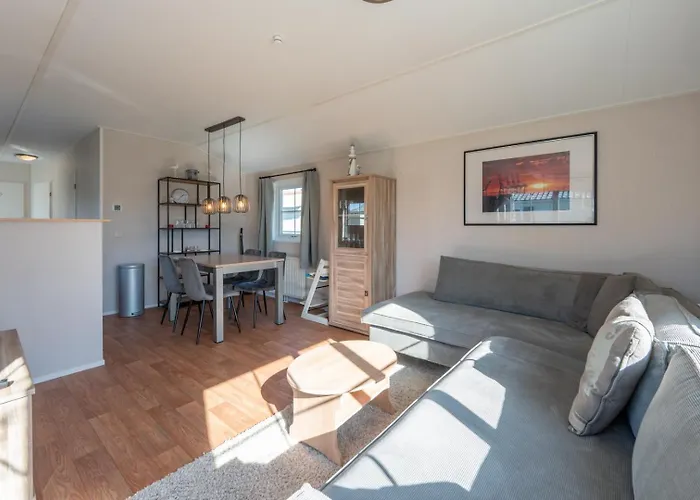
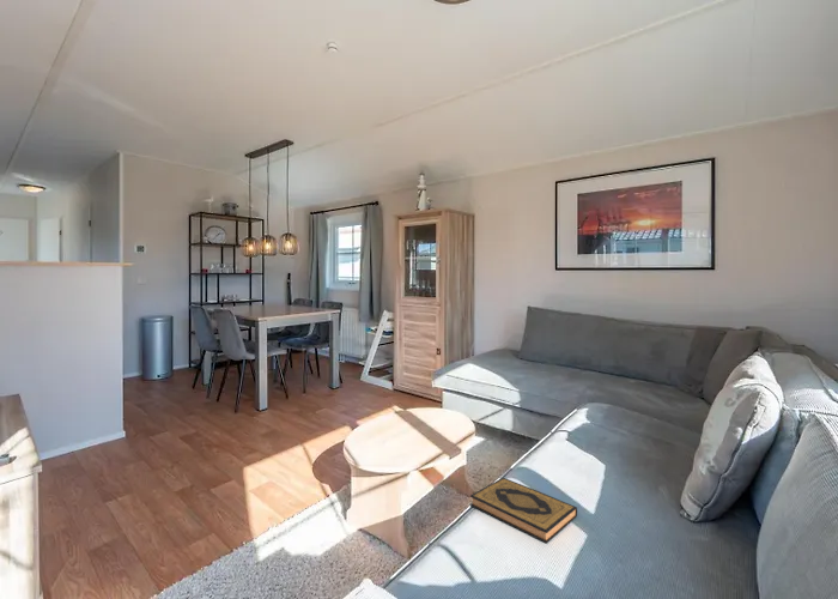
+ hardback book [469,477,578,545]
